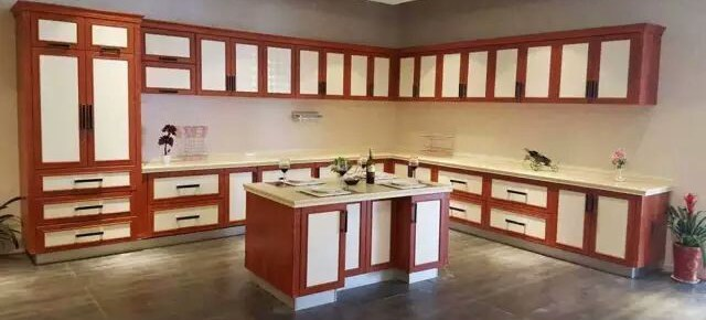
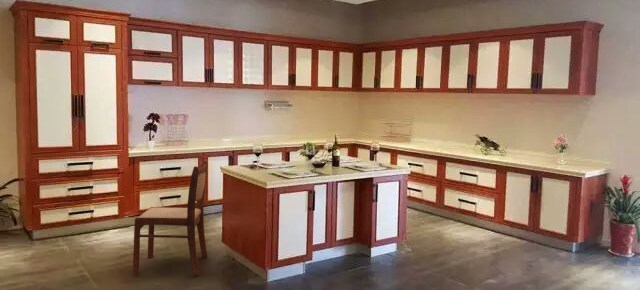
+ dining chair [132,160,209,276]
